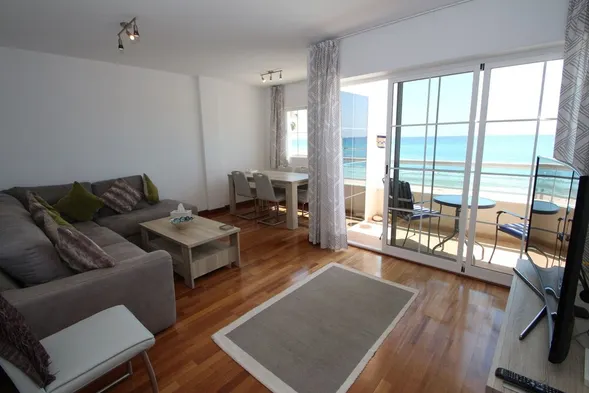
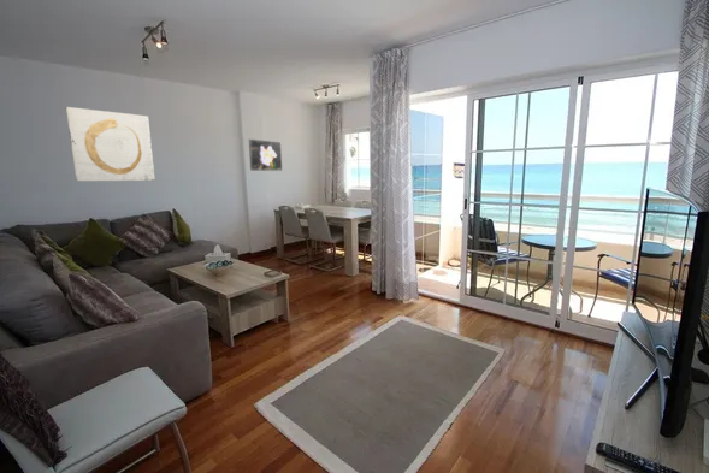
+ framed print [248,138,283,172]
+ wall art [65,106,155,183]
